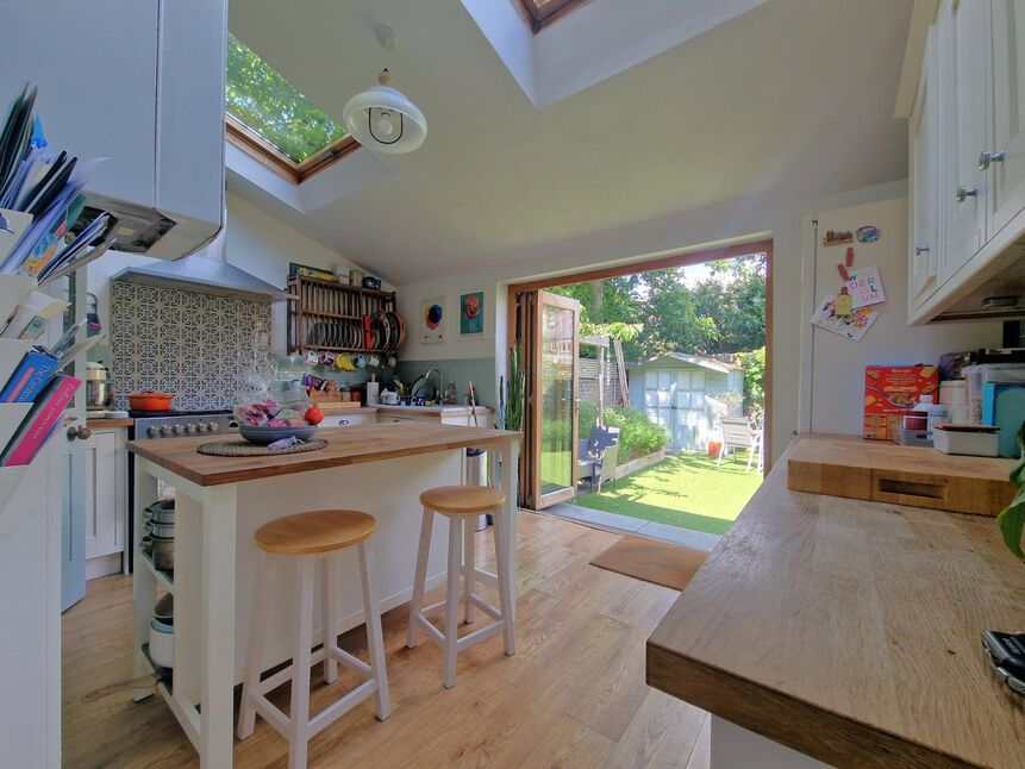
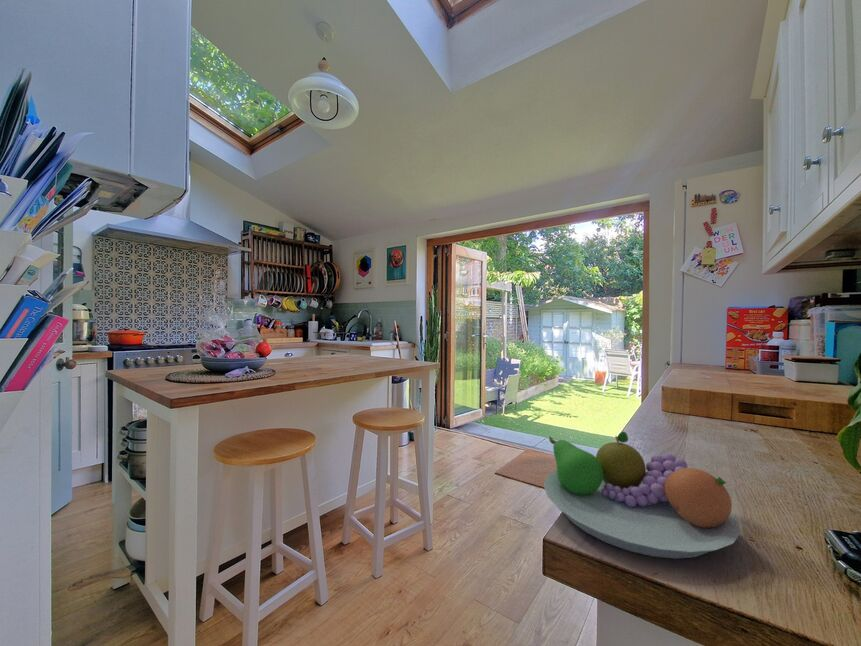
+ fruit bowl [543,431,741,560]
